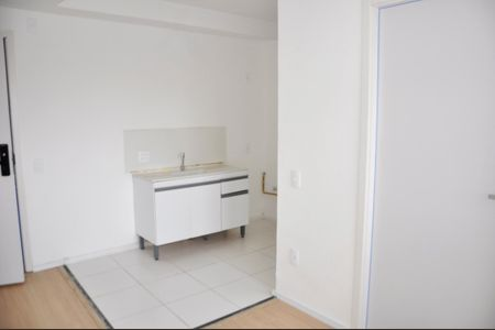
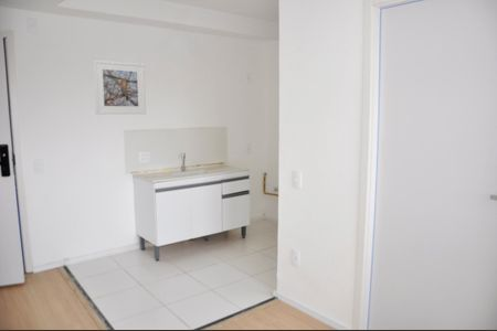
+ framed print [92,58,147,116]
